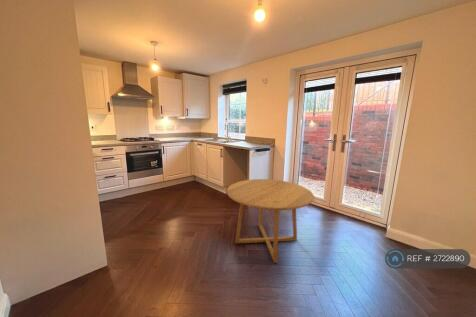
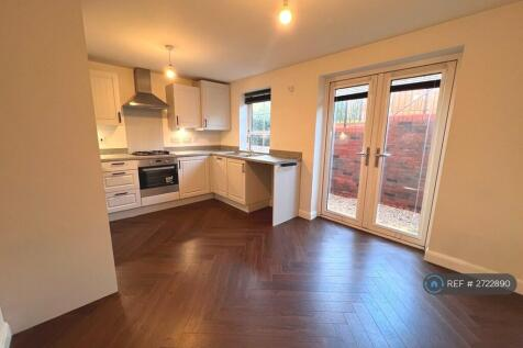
- round table [225,178,315,264]
